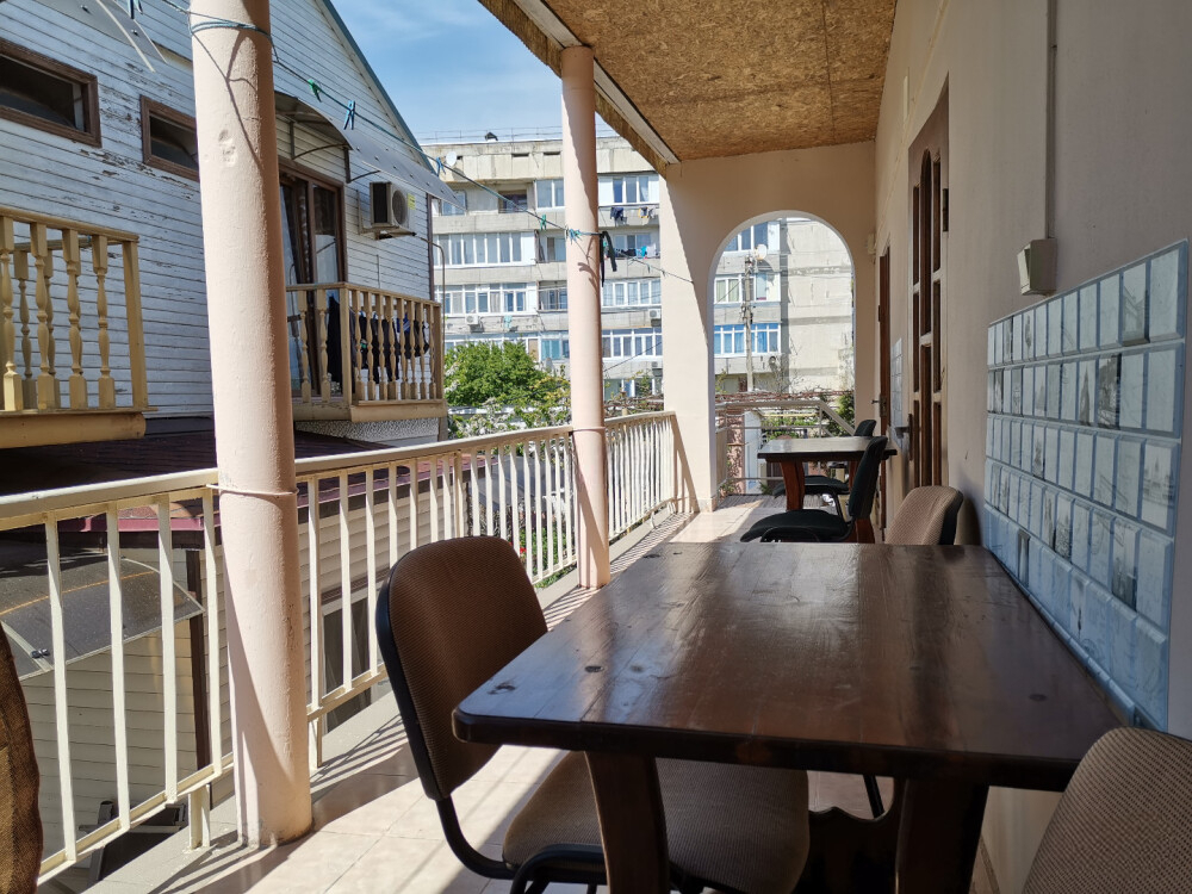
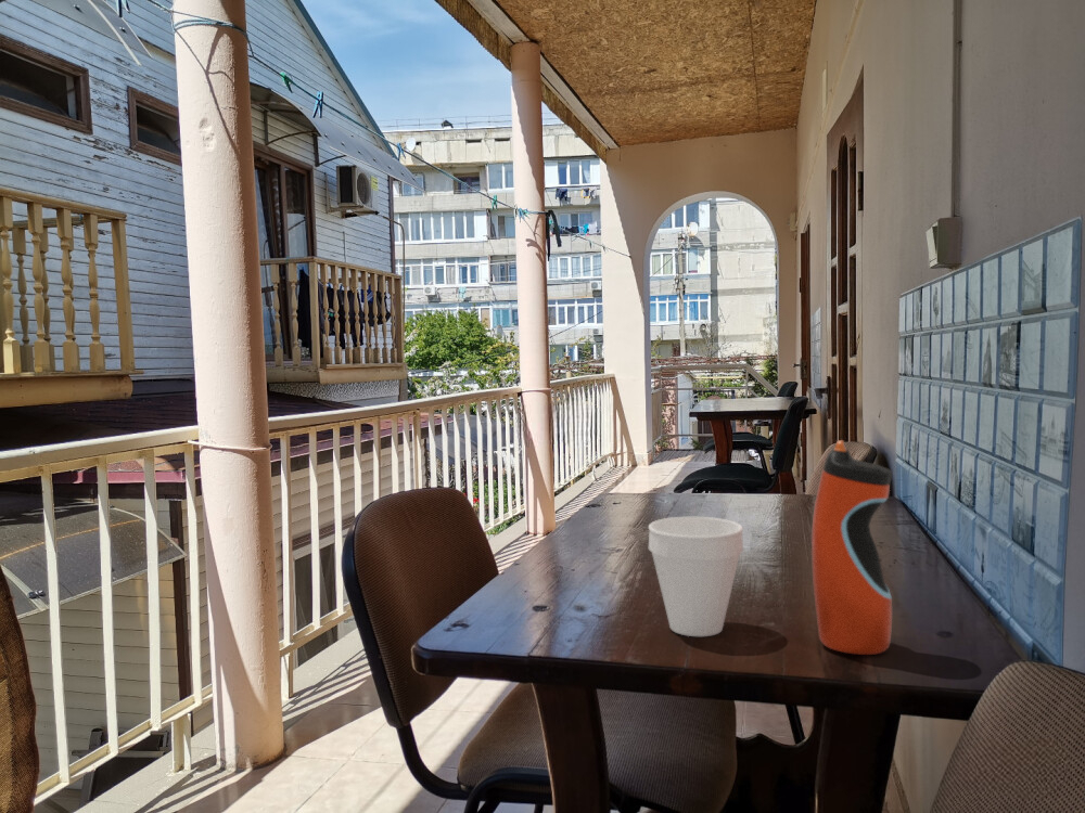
+ water bottle [810,439,893,656]
+ cup [648,516,744,637]
